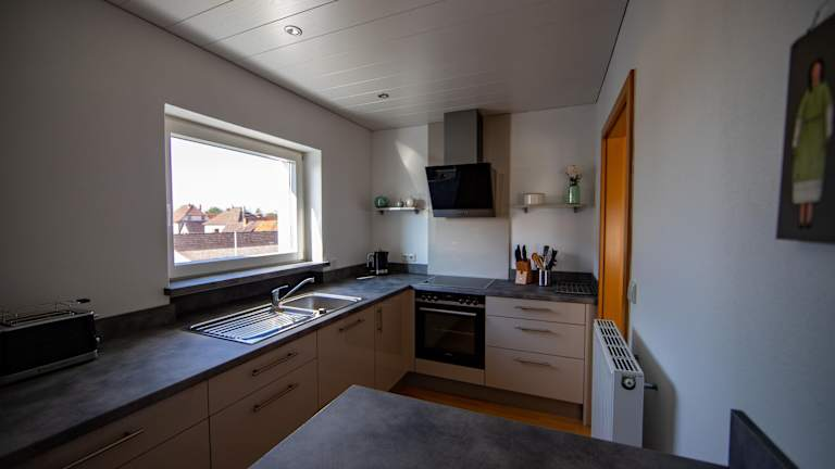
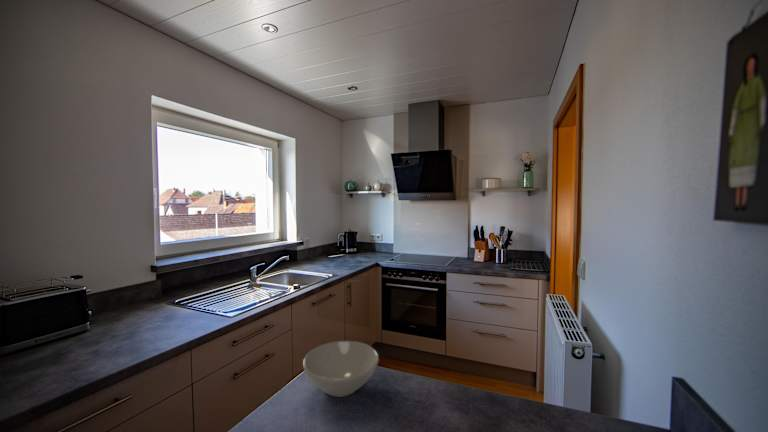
+ bowl [302,340,380,398]
